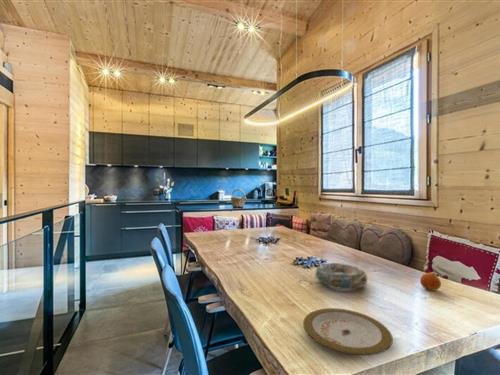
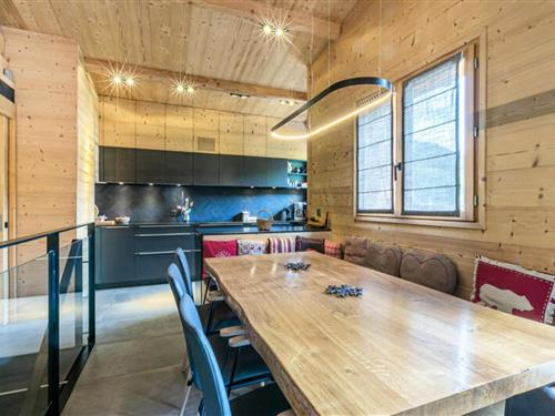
- fruit [419,272,442,291]
- plate [302,307,394,356]
- decorative bowl [315,262,369,291]
